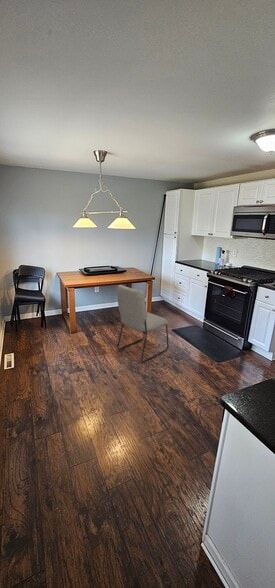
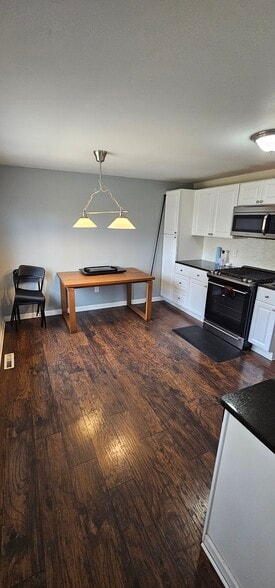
- chair [116,284,170,363]
